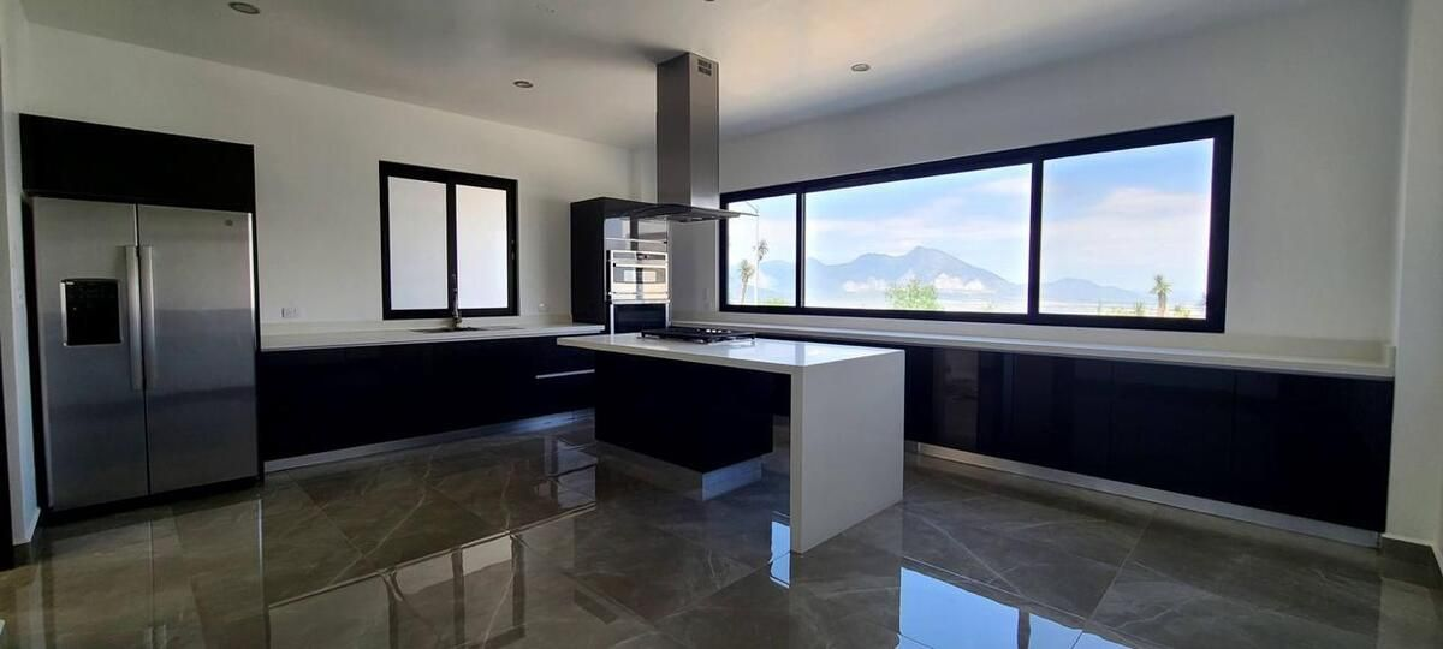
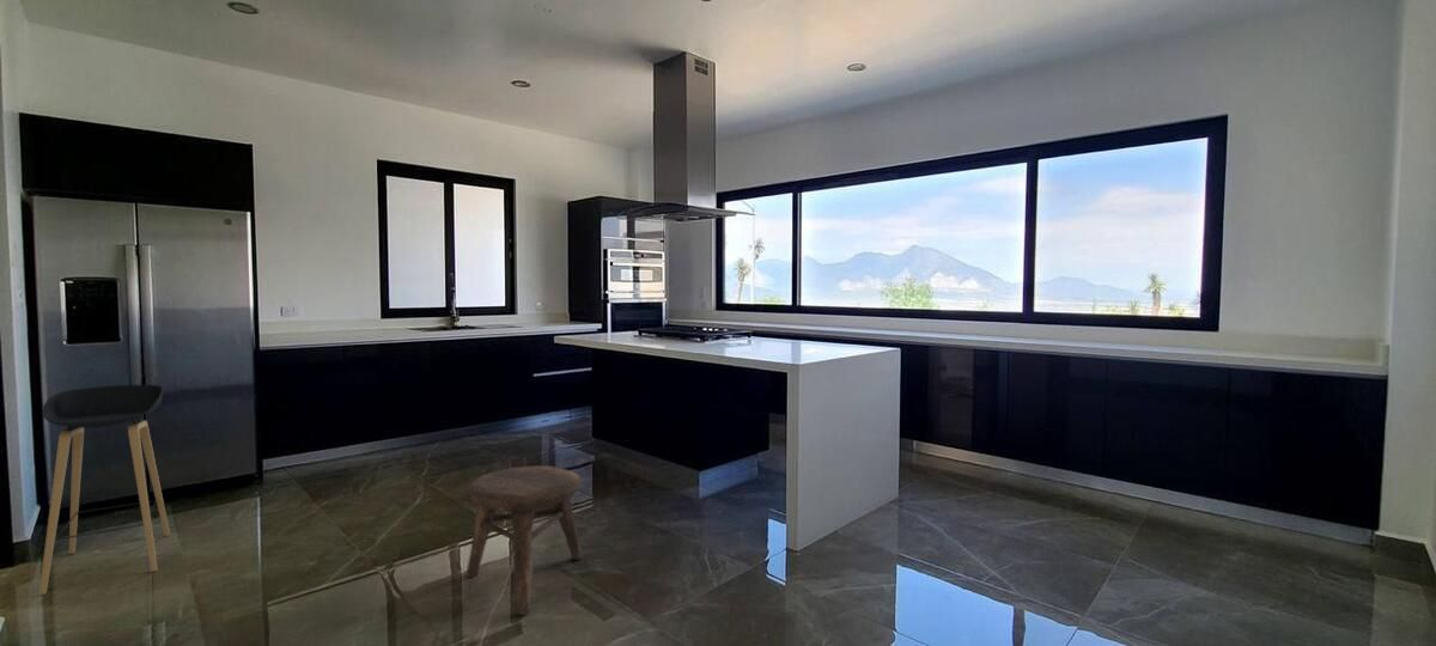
+ stool [38,384,171,596]
+ stool [464,465,583,616]
